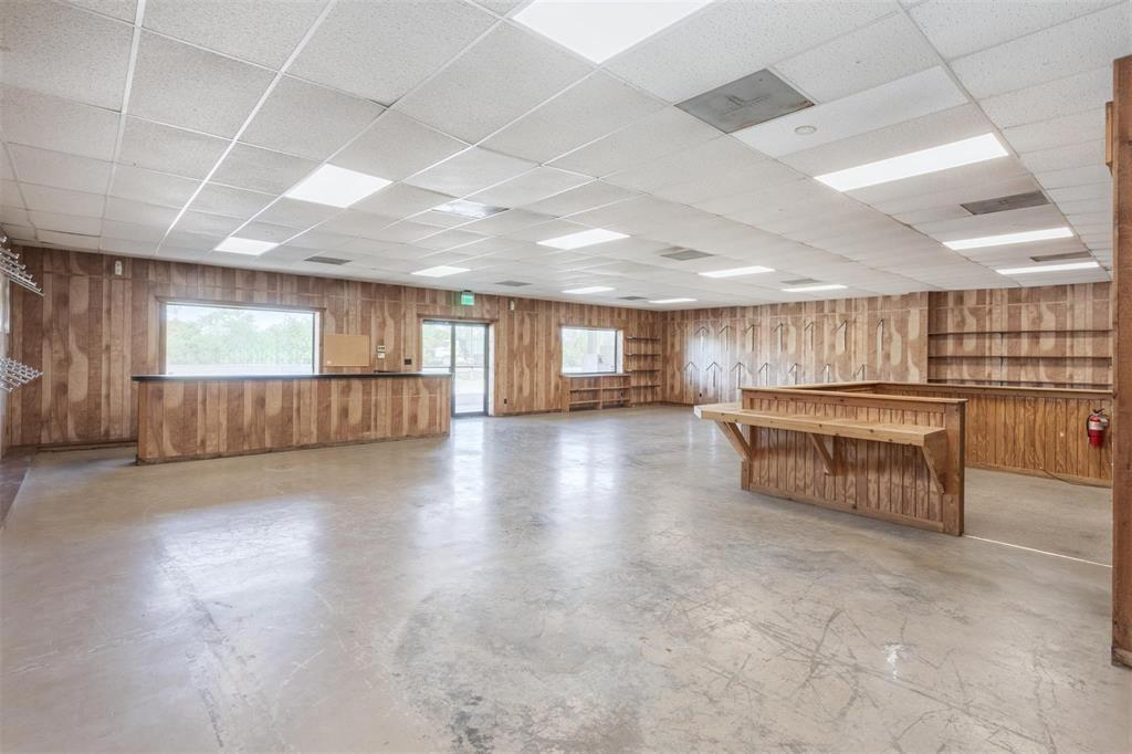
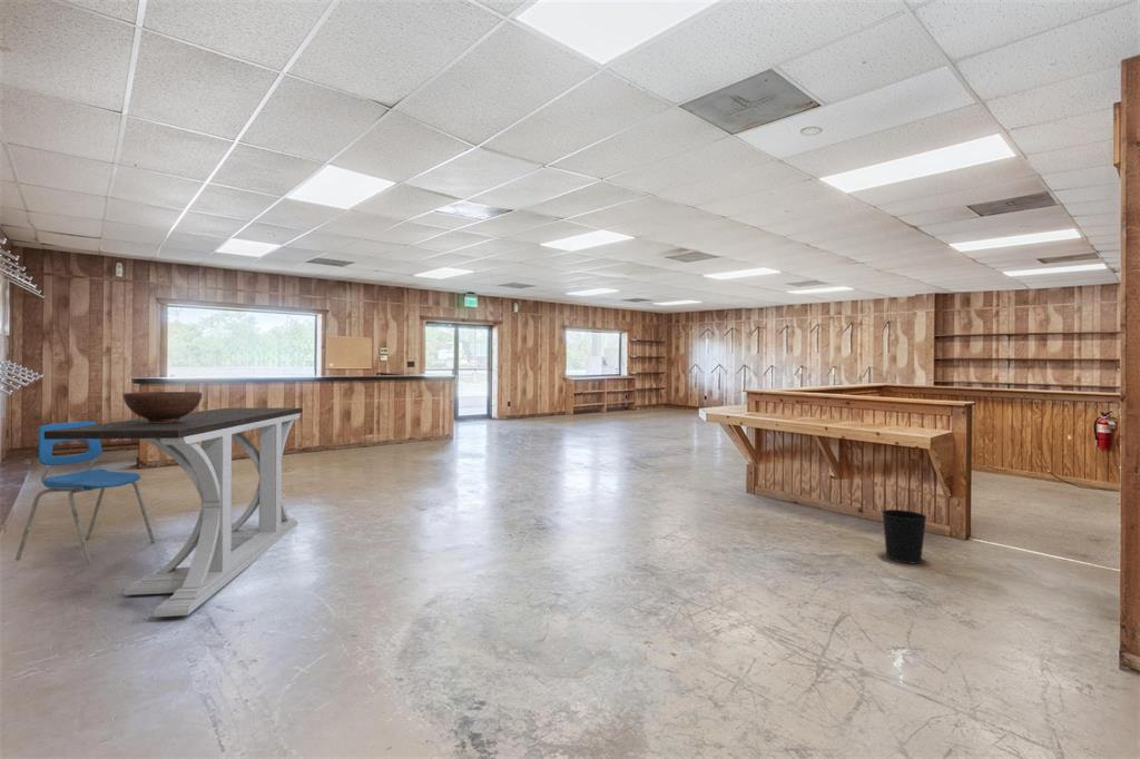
+ chair [14,421,156,565]
+ dining table [45,407,304,619]
+ wastebasket [881,509,928,565]
+ fruit bowl [122,391,204,423]
